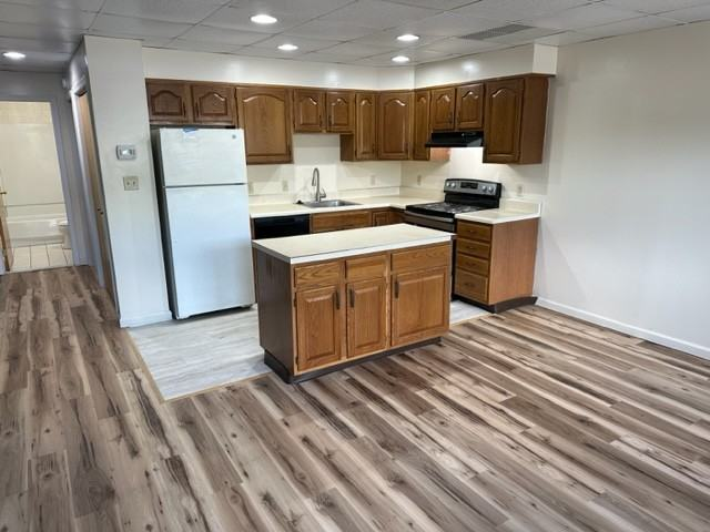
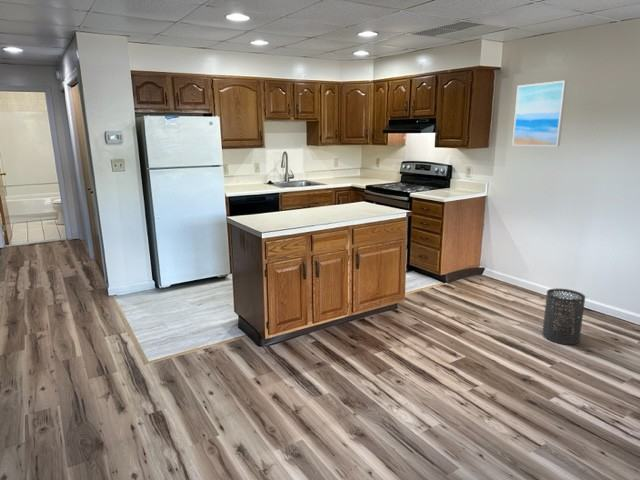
+ wall art [511,80,568,147]
+ trash can [541,287,586,346]
